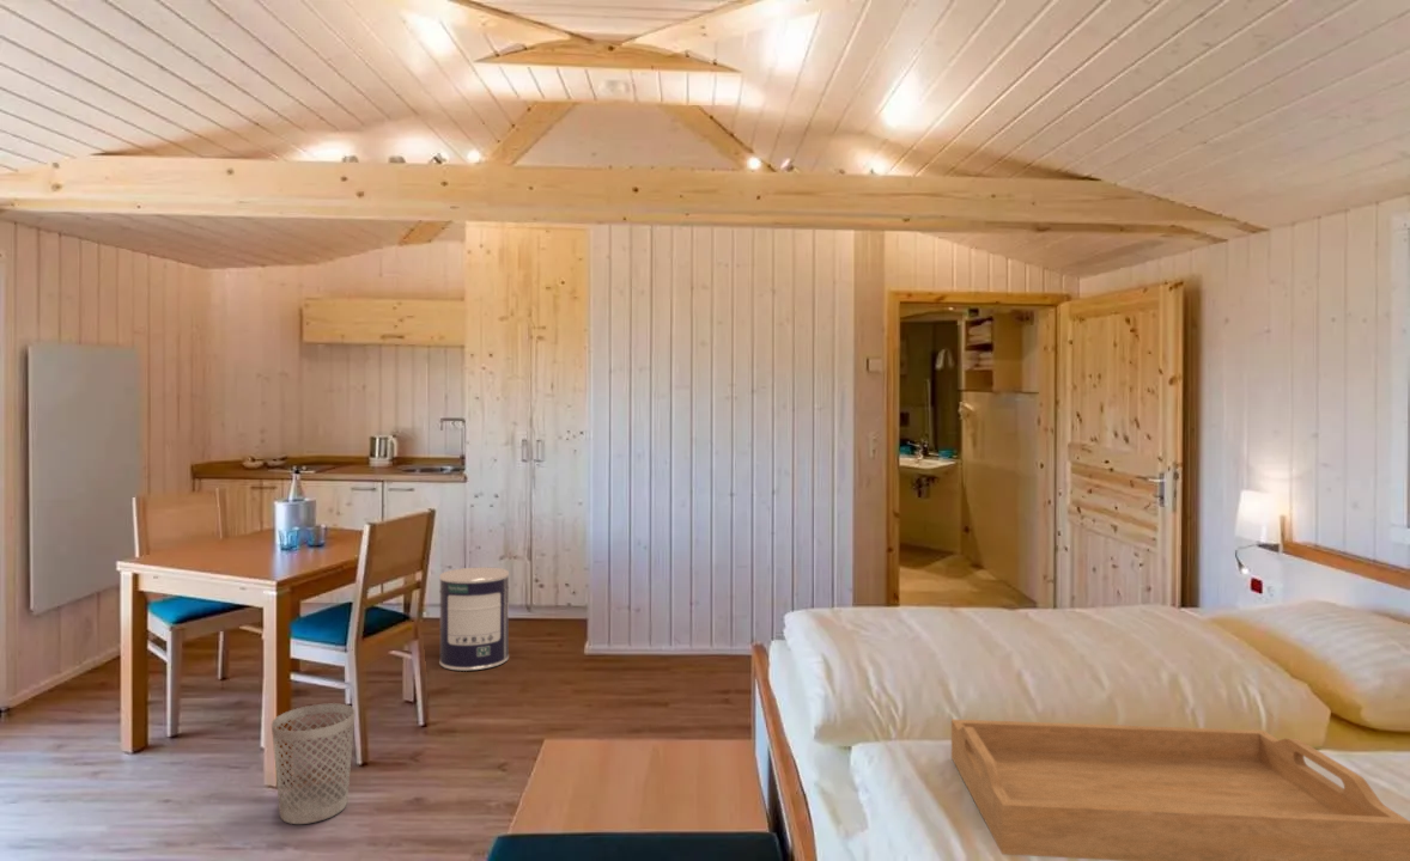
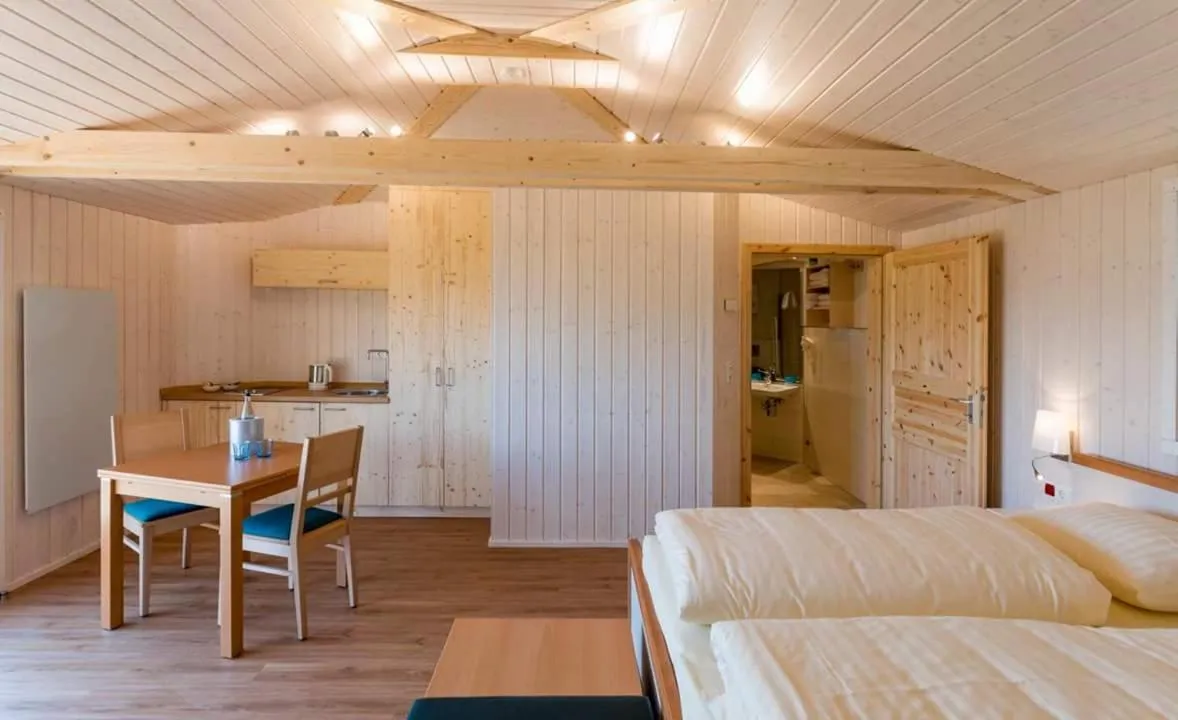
- wastebasket [271,702,357,825]
- paint can [438,566,510,672]
- serving tray [950,719,1410,861]
